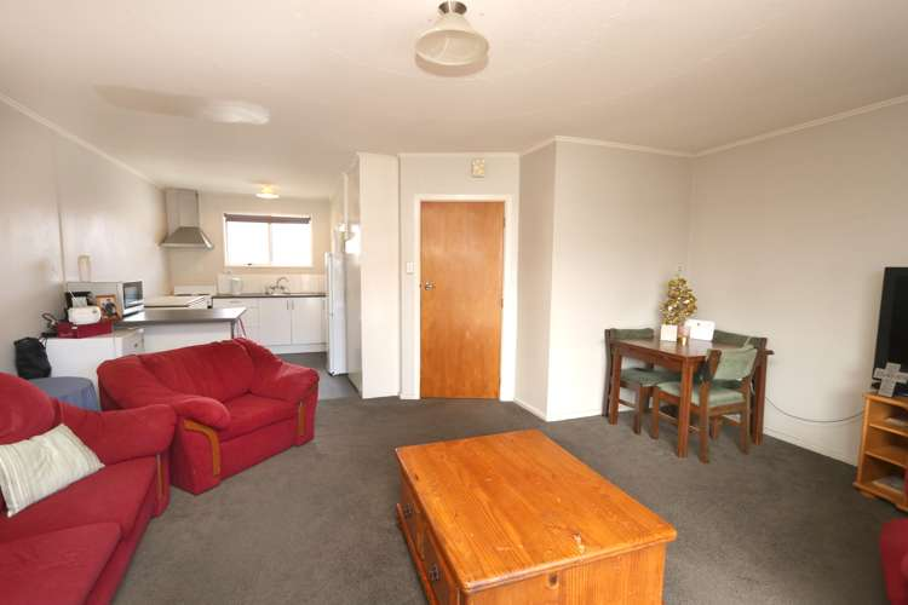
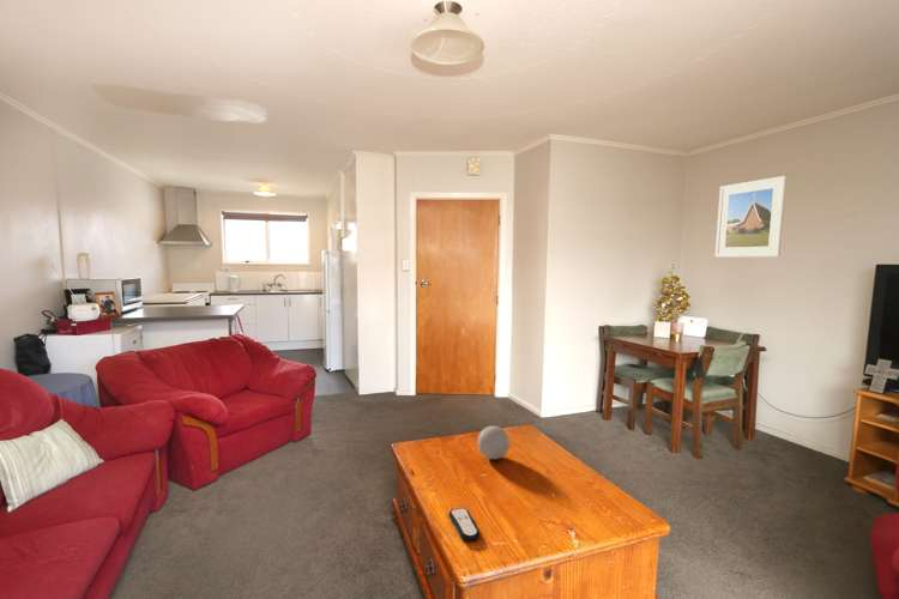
+ remote control [448,507,481,543]
+ decorative ball [477,425,511,460]
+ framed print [714,175,788,258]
